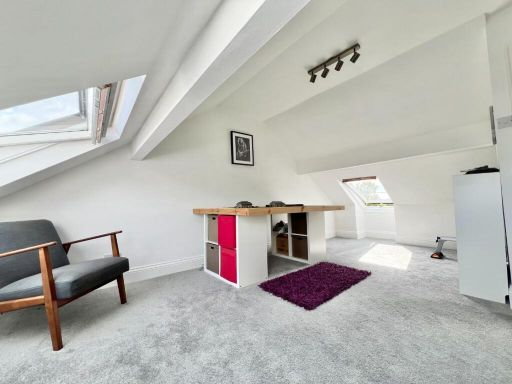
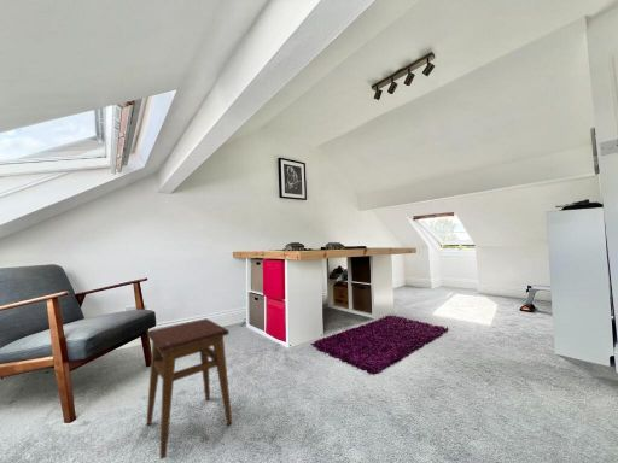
+ stool [146,317,233,461]
